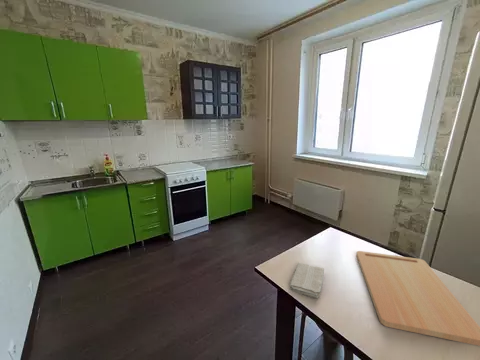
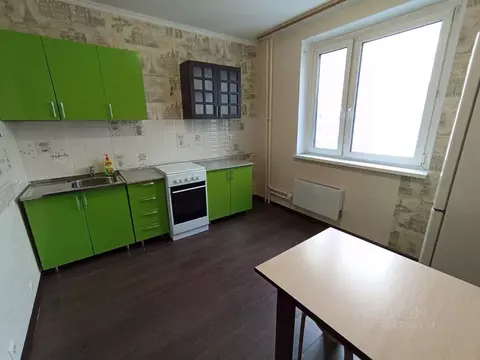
- cutting board [355,250,480,347]
- washcloth [289,262,325,299]
